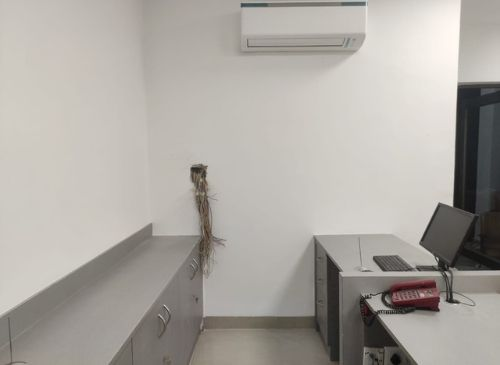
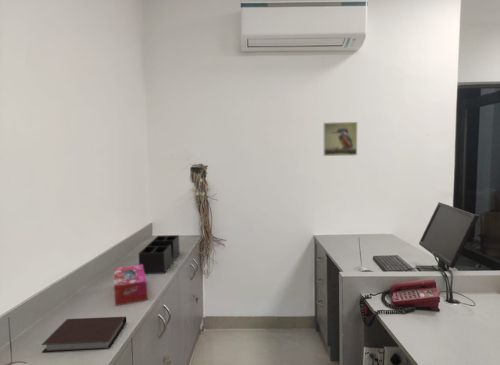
+ tissue box [113,264,148,307]
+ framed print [322,121,358,157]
+ notebook [41,316,127,353]
+ desk organizer [138,234,181,275]
